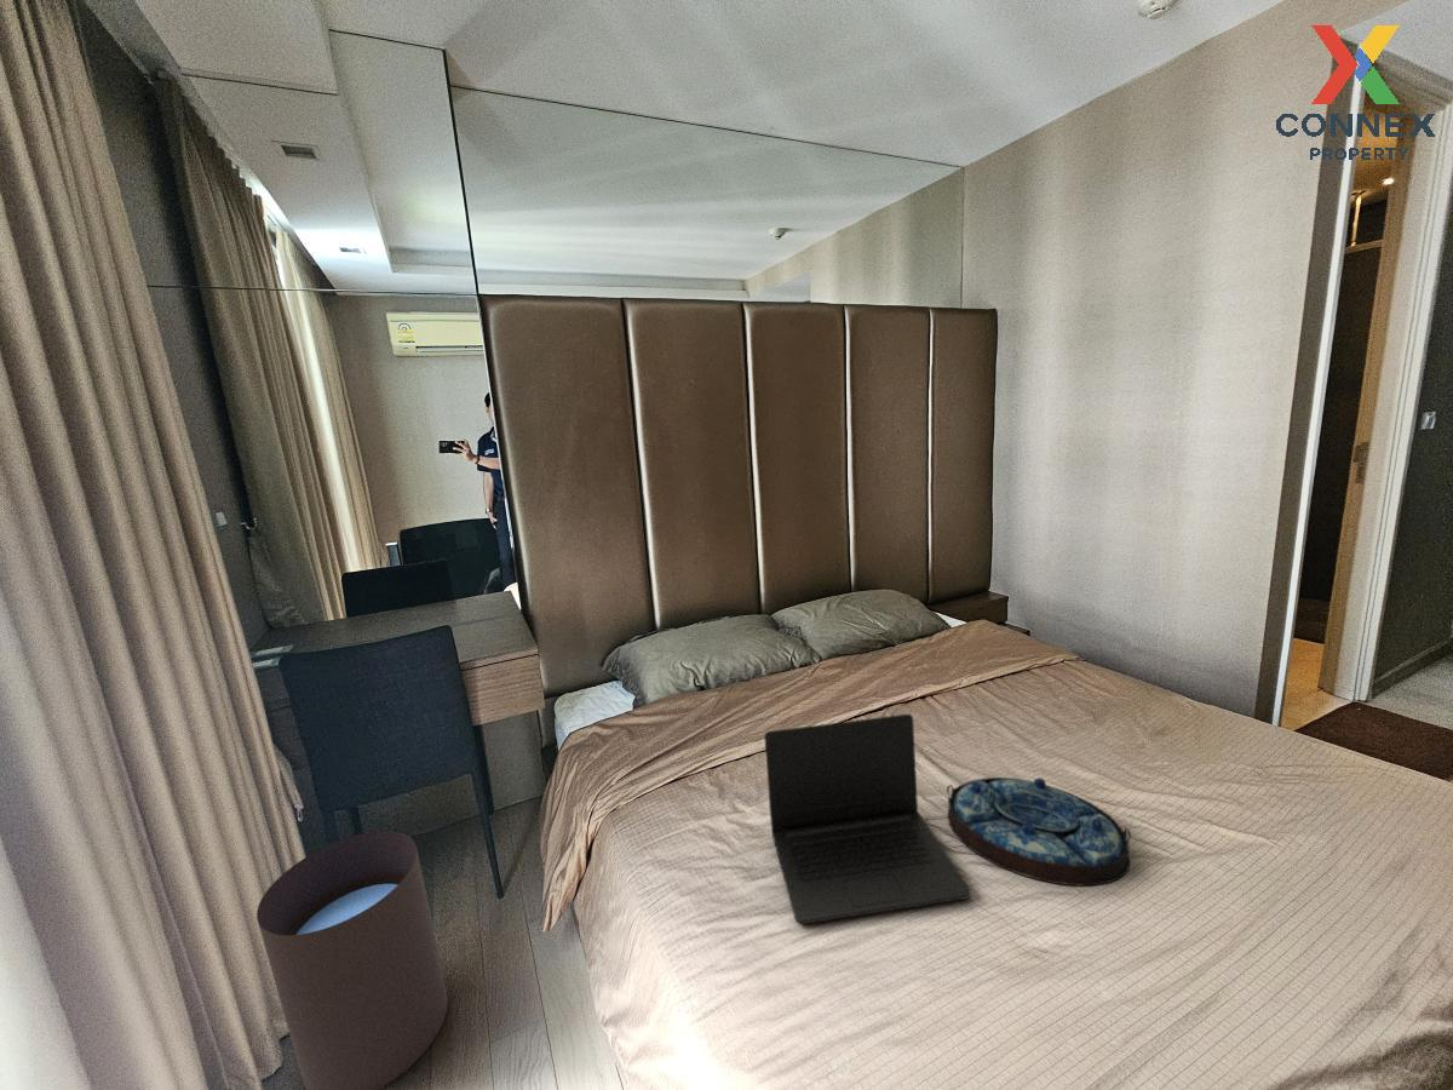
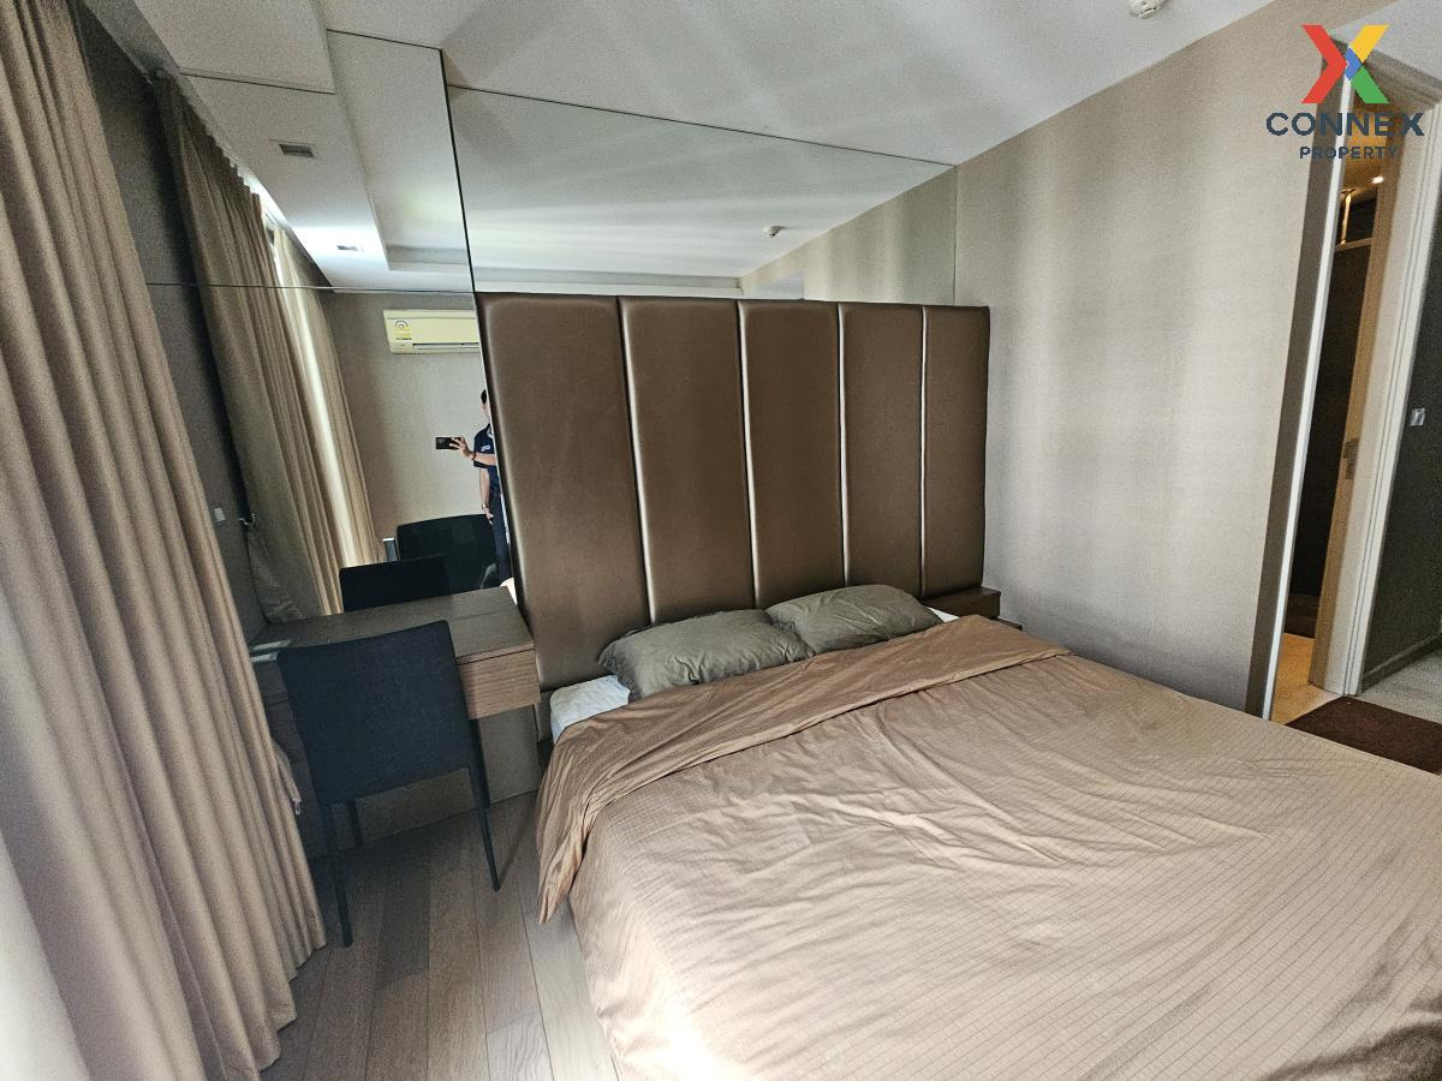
- laptop [763,713,972,925]
- serving tray [946,776,1132,888]
- waste bin [255,830,449,1090]
